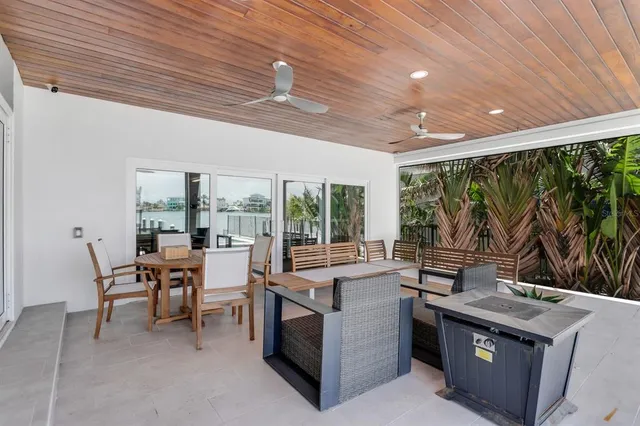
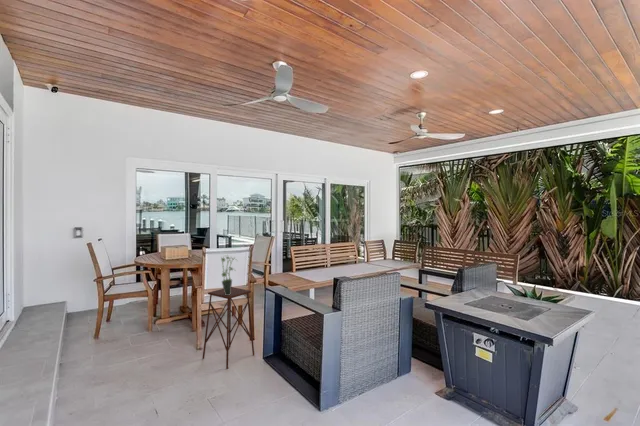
+ potted plant [220,254,239,295]
+ side table [201,286,255,370]
